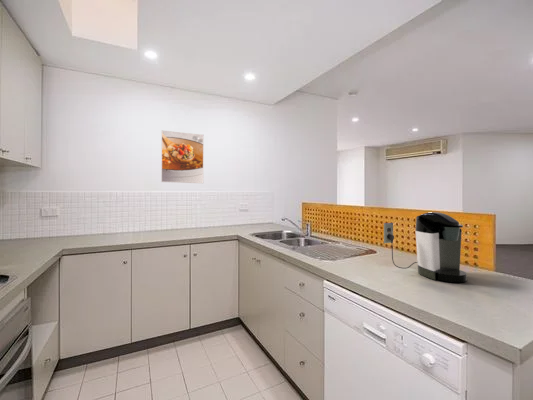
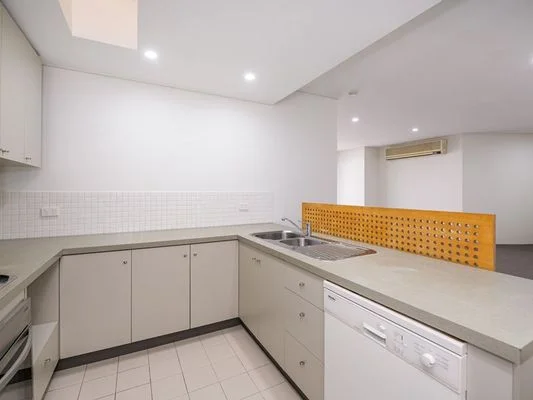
- coffee maker [383,211,468,283]
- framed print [160,129,205,184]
